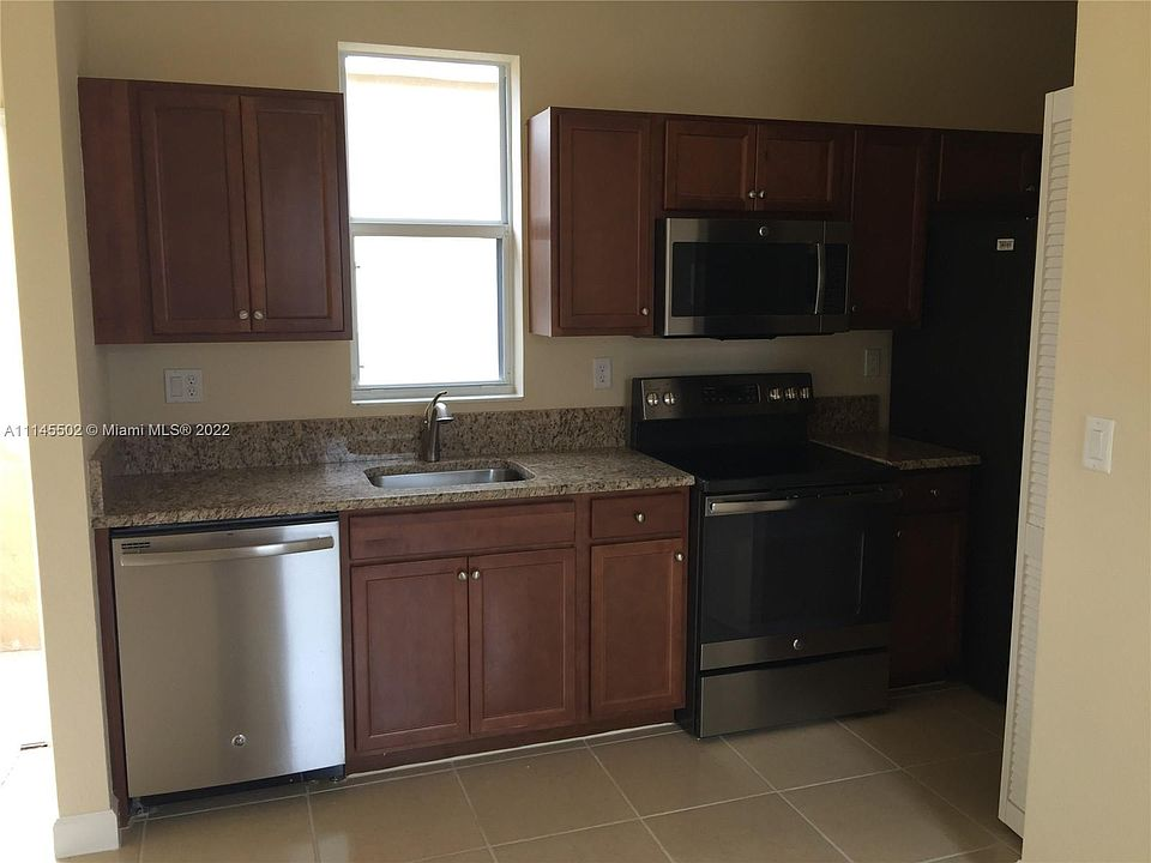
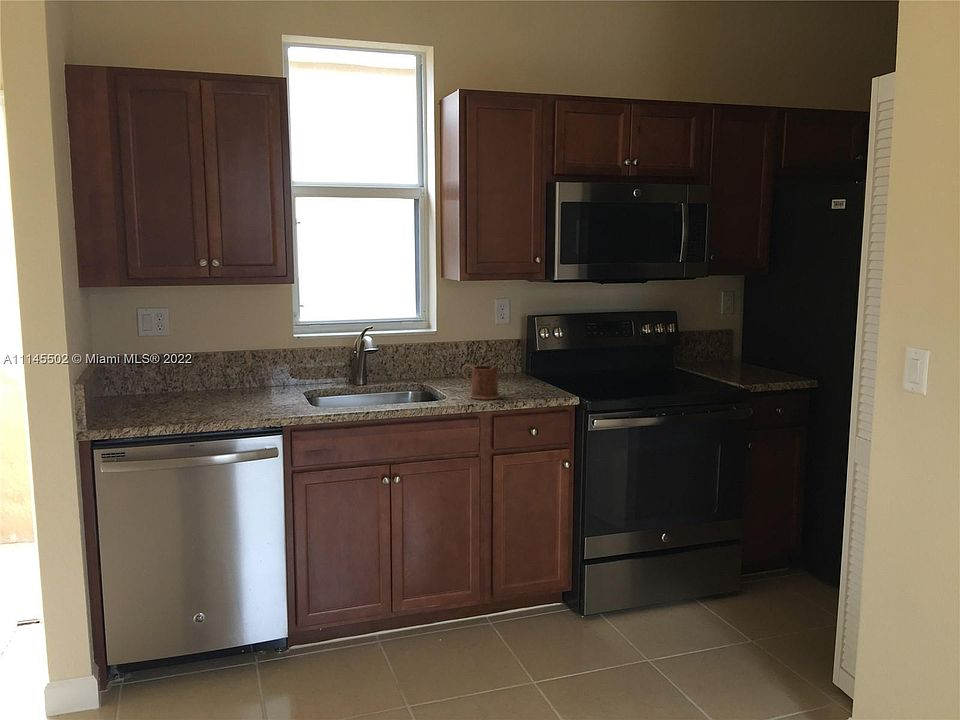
+ mug [461,363,502,400]
